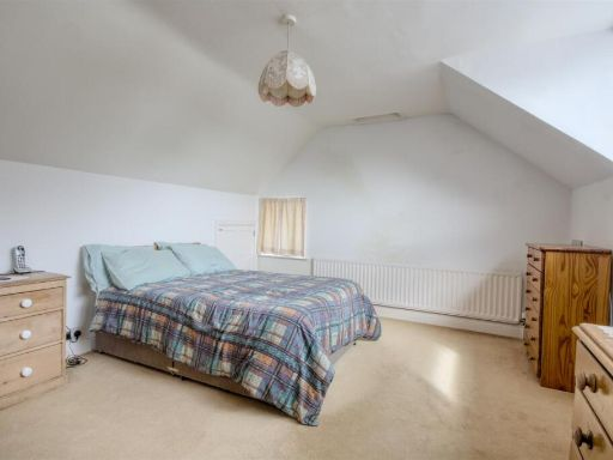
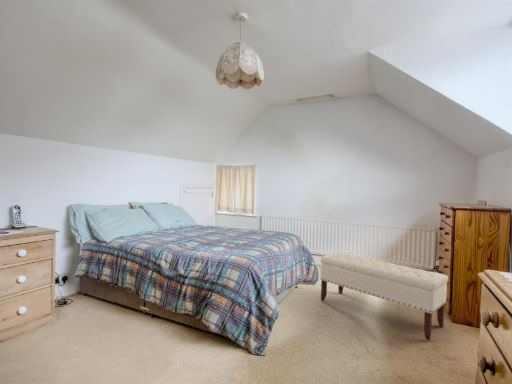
+ bench [319,252,449,341]
